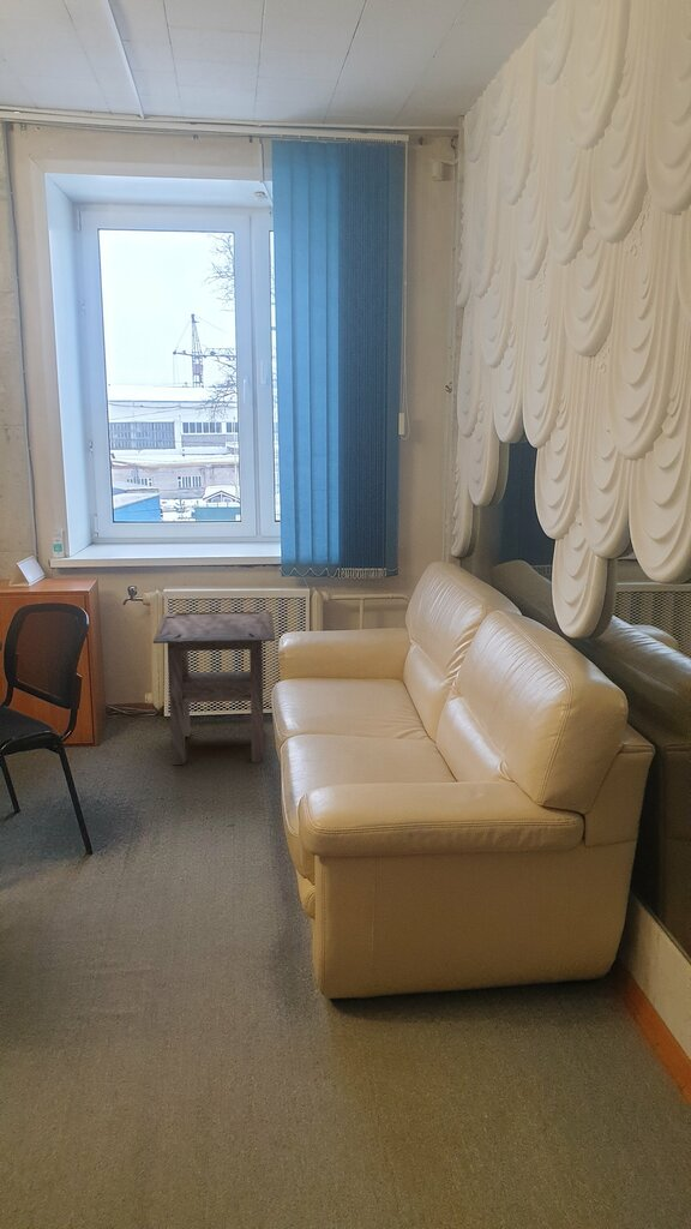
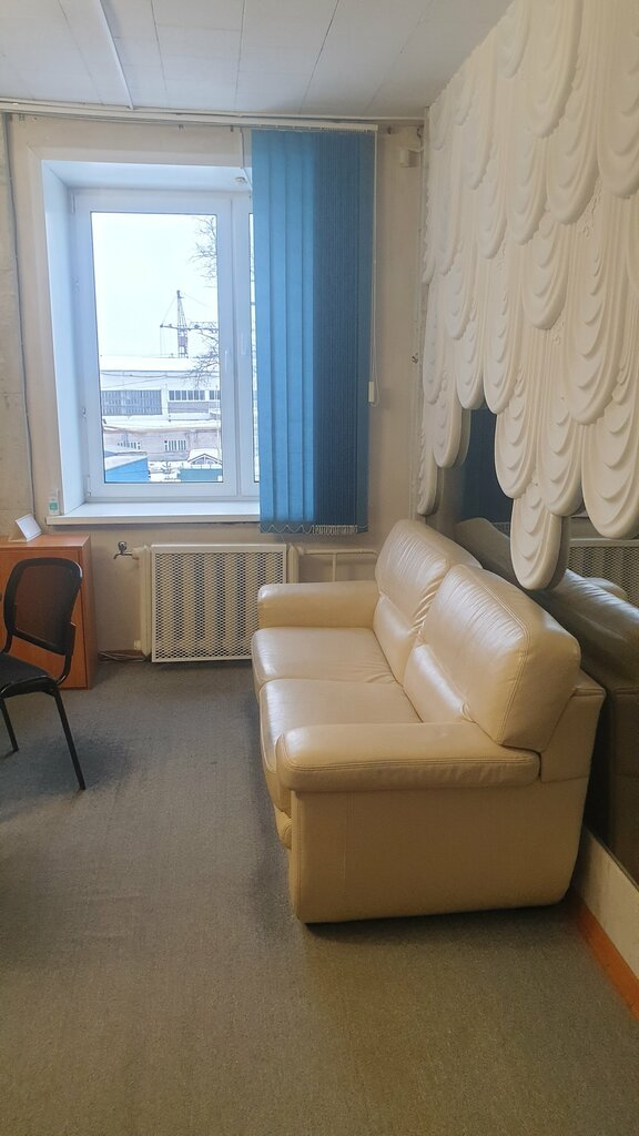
- side table [152,611,276,766]
